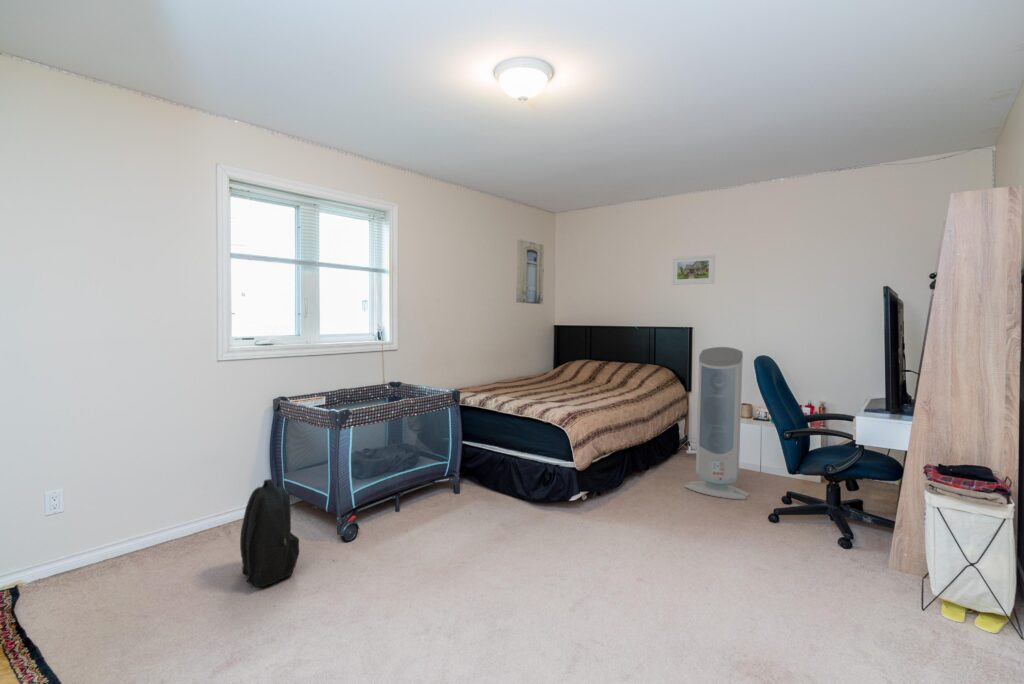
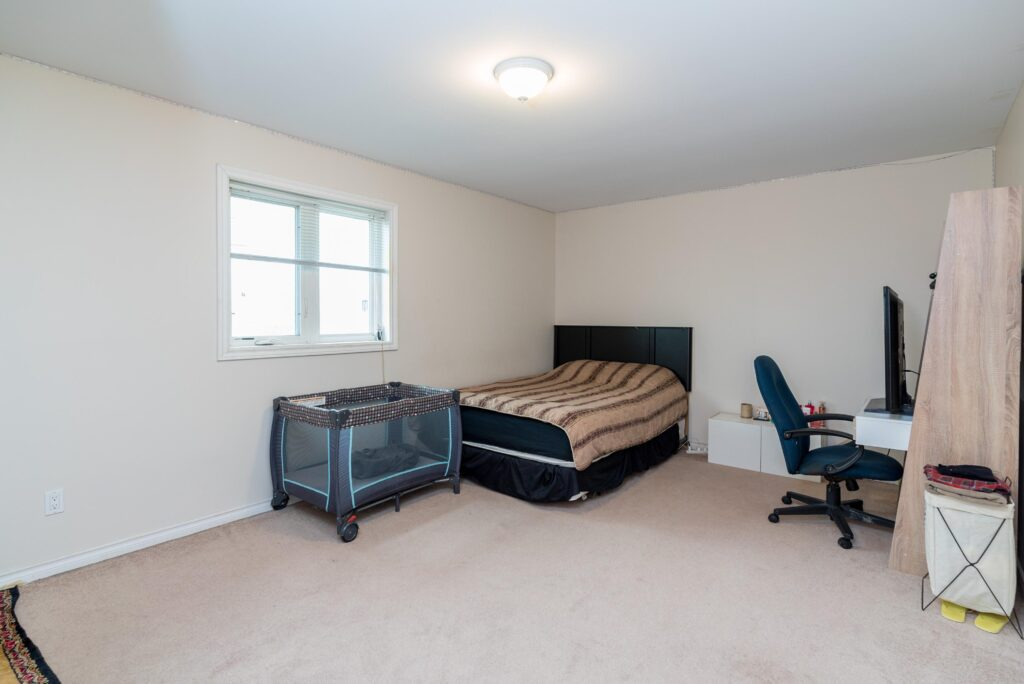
- air purifier [684,346,750,501]
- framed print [671,253,716,286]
- backpack [239,478,300,588]
- wall art [515,239,545,305]
